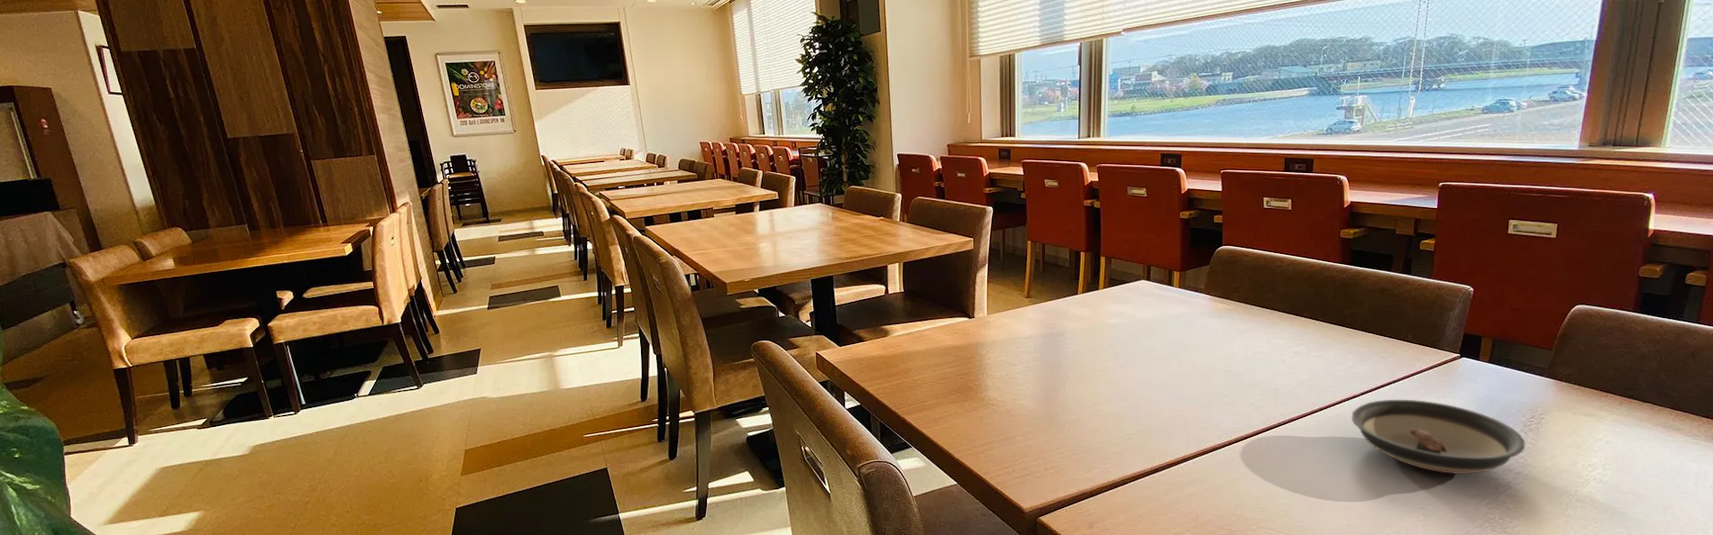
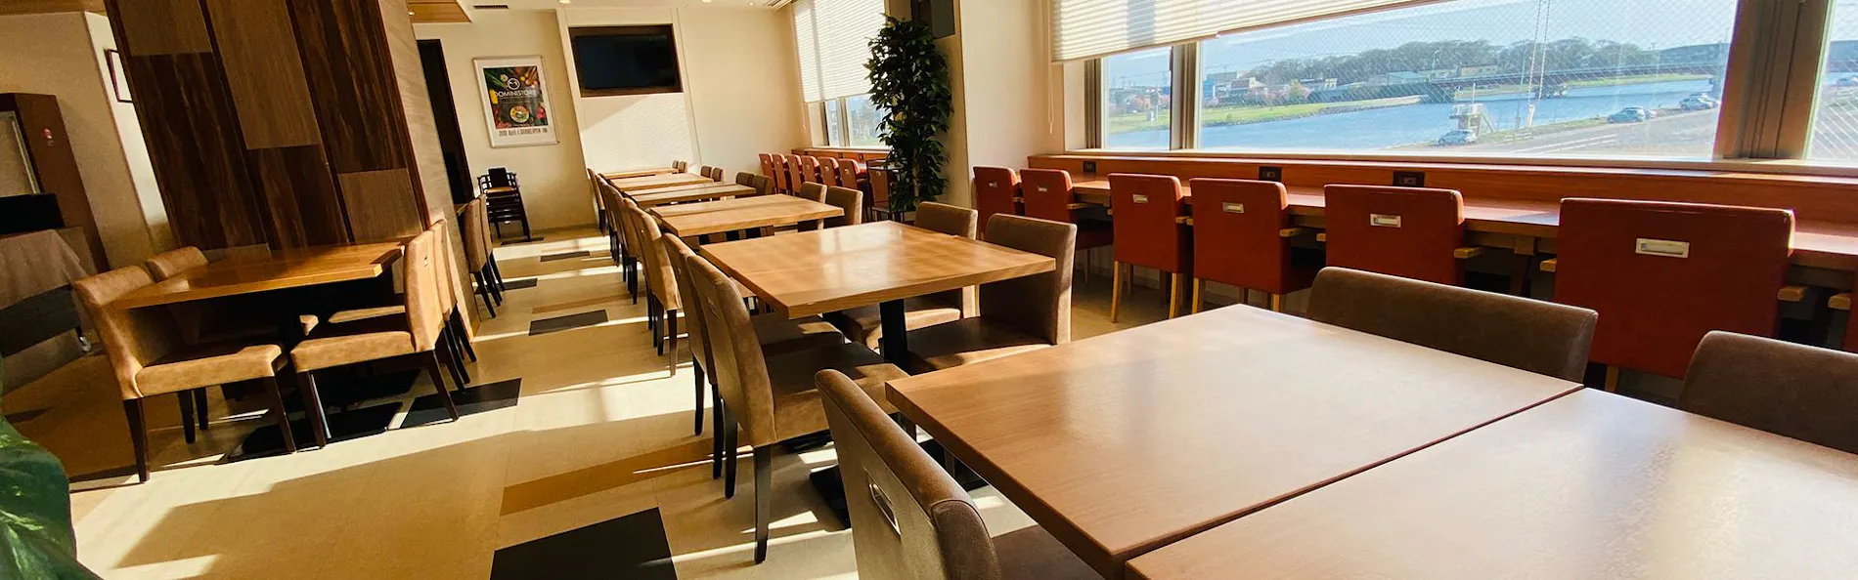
- saucer [1350,399,1525,475]
